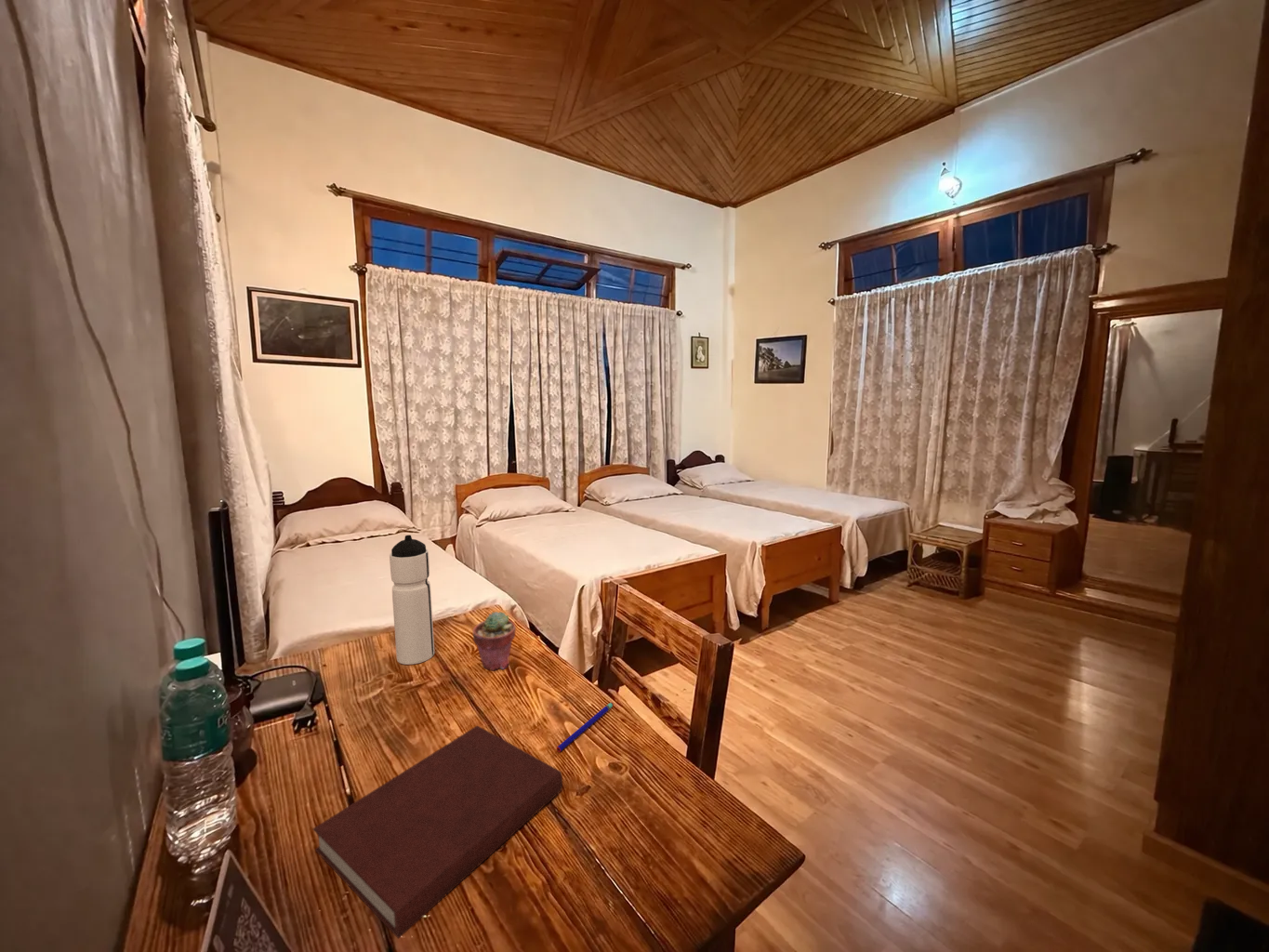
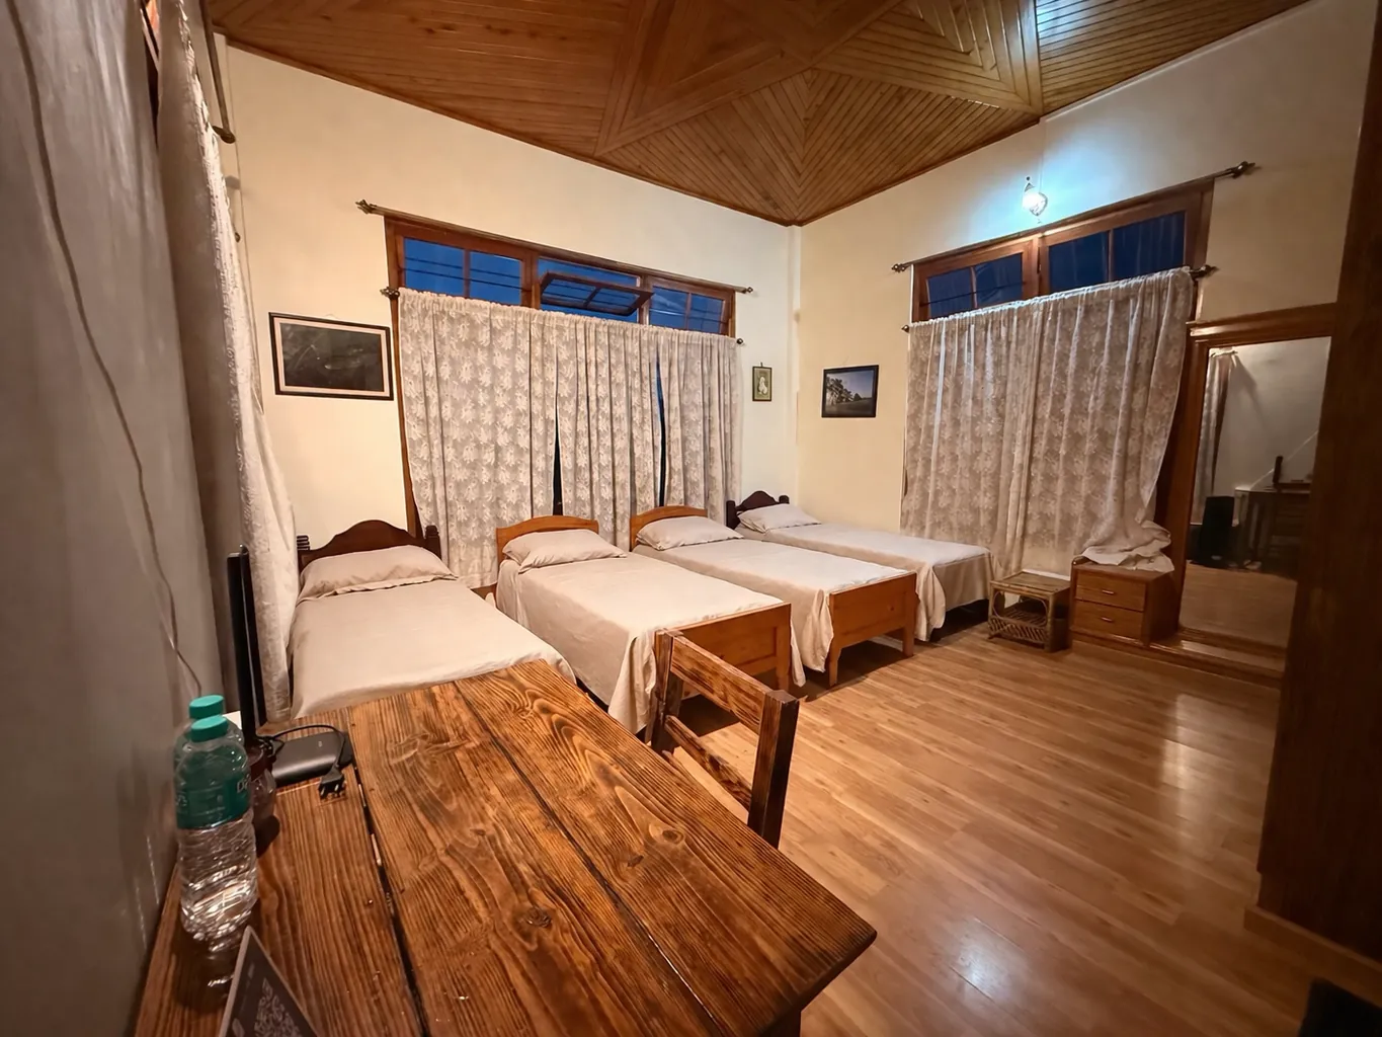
- potted succulent [471,611,517,671]
- water bottle [389,535,435,666]
- pen [556,702,615,753]
- notebook [312,724,563,939]
